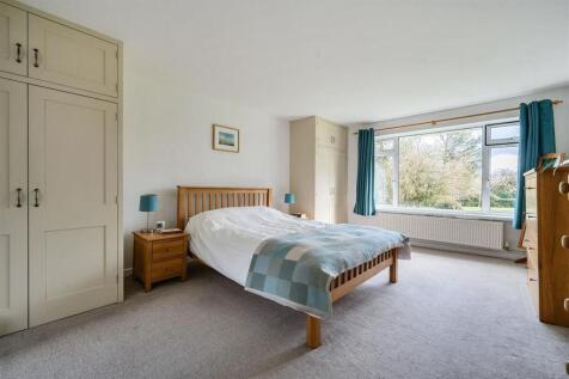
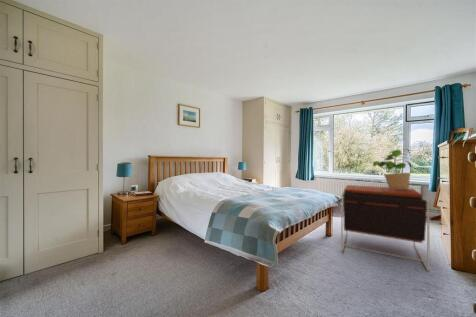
+ side table [340,184,430,272]
+ potted plant [372,148,413,189]
